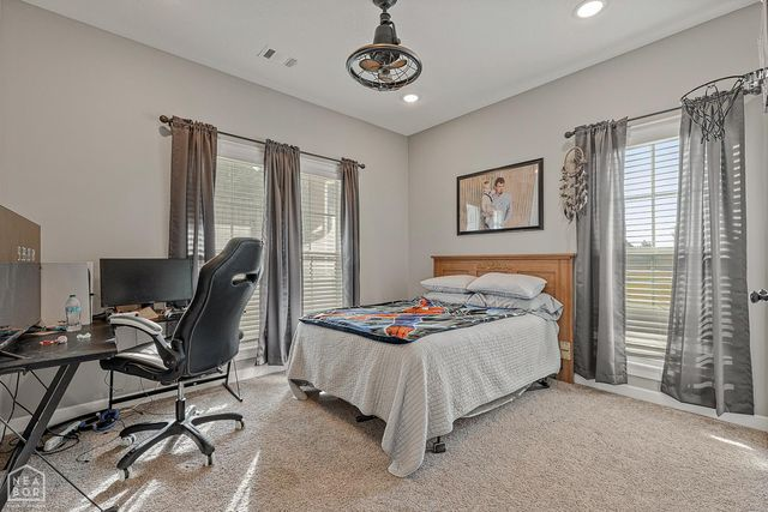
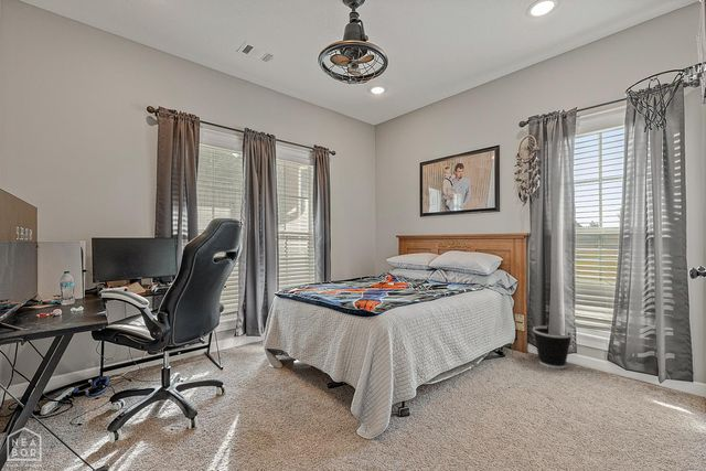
+ wastebasket [532,325,574,370]
